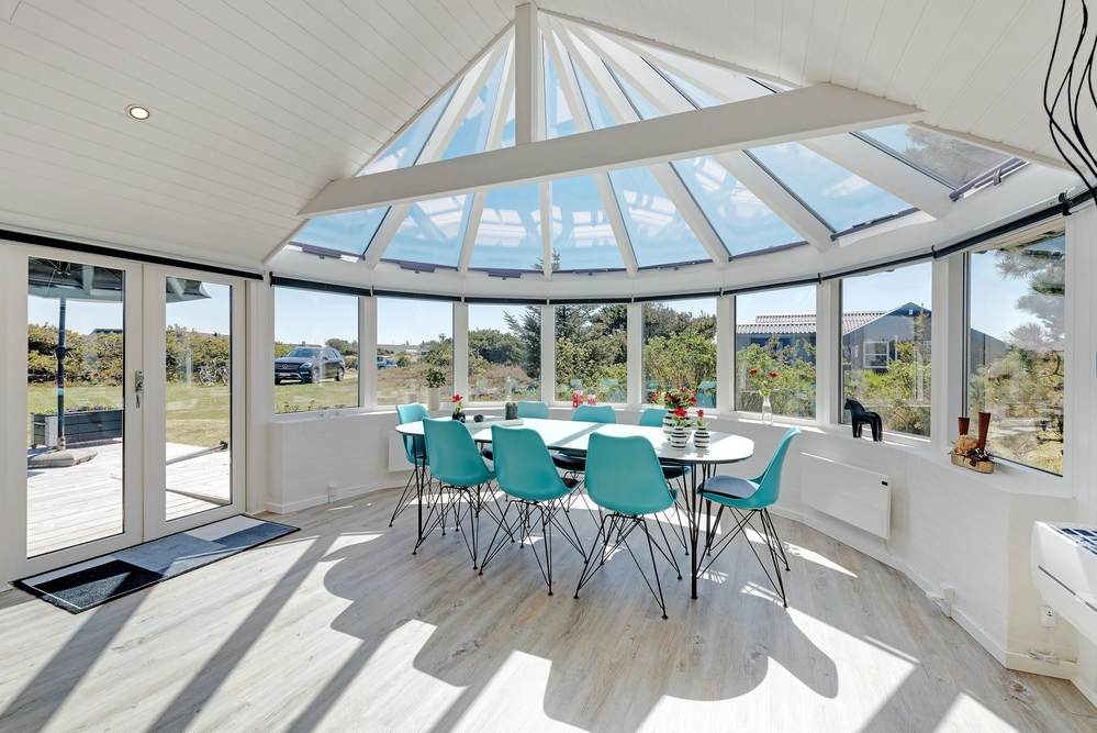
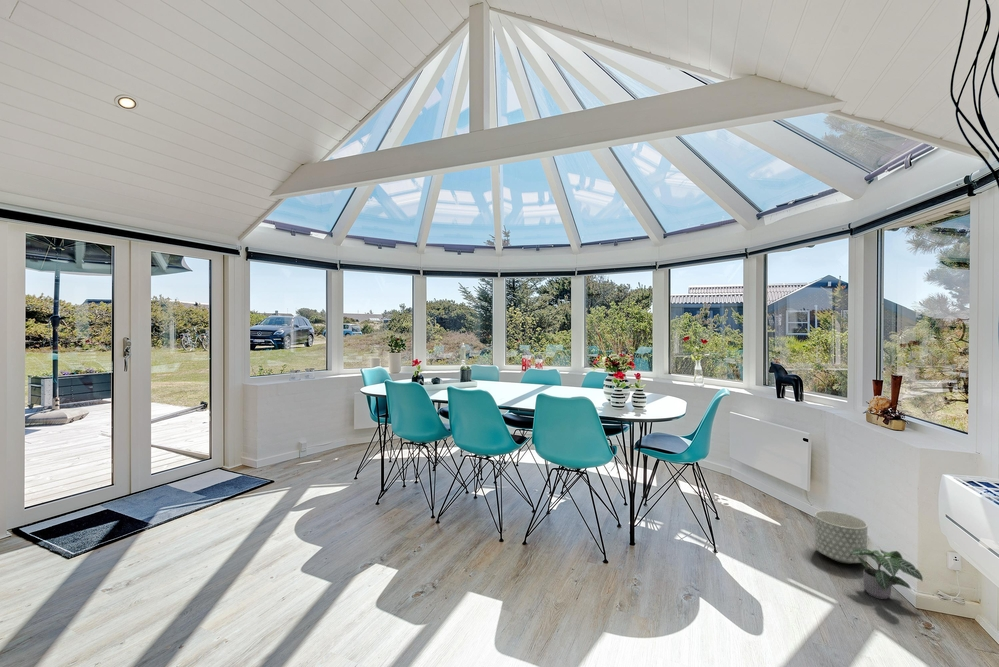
+ potted plant [850,548,924,600]
+ planter [814,510,868,564]
